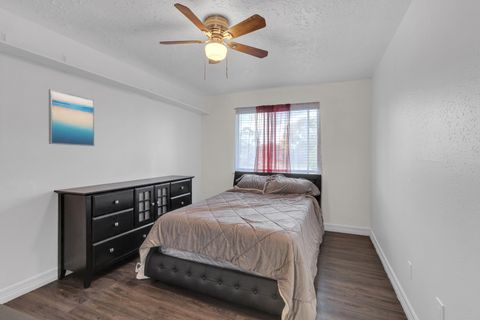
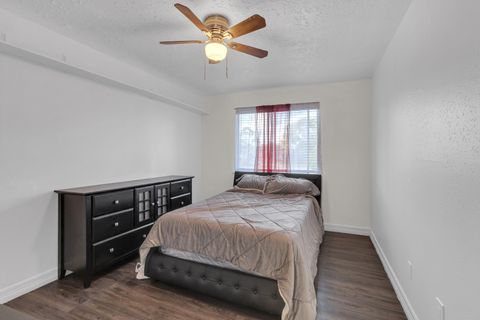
- wall art [48,88,95,147]
